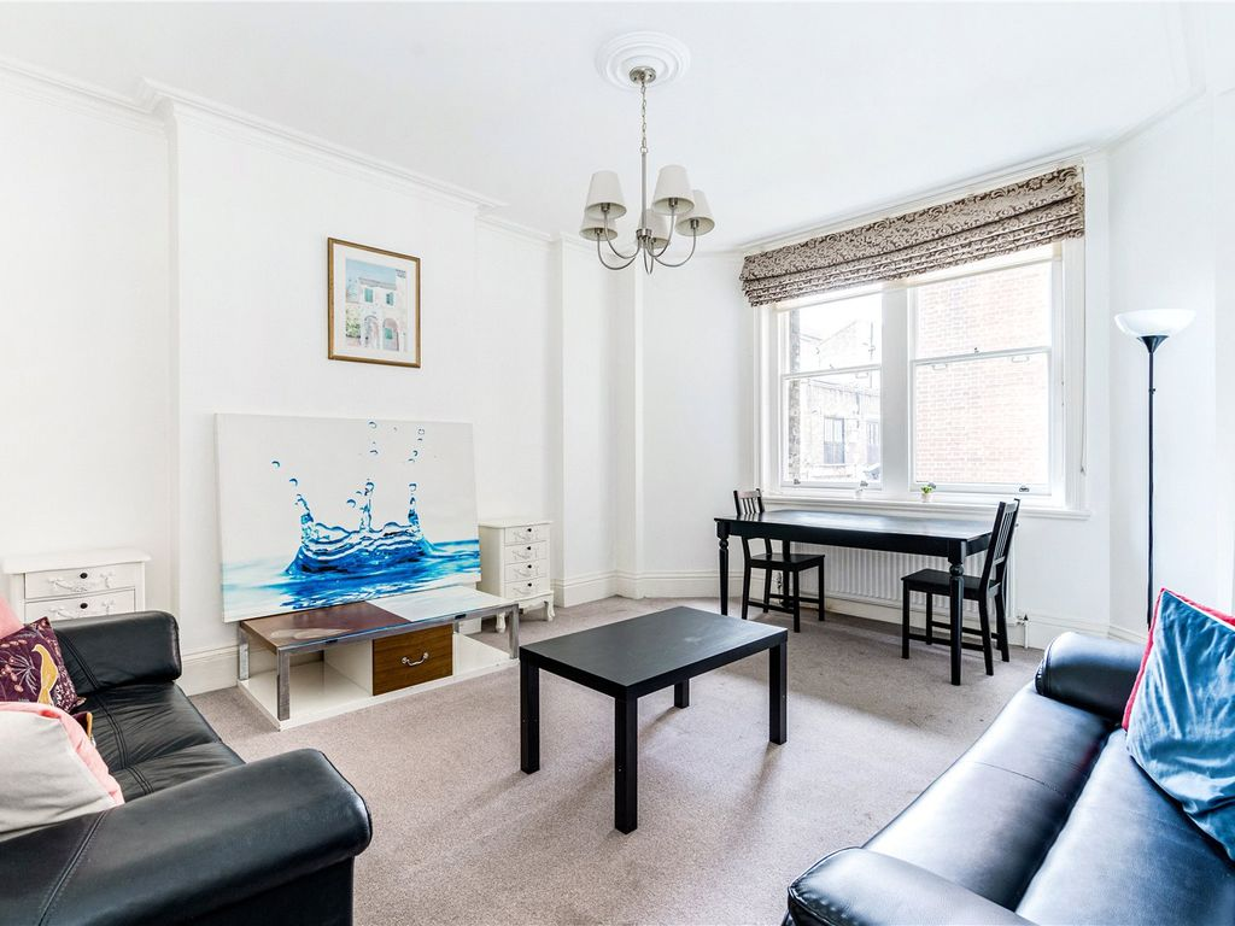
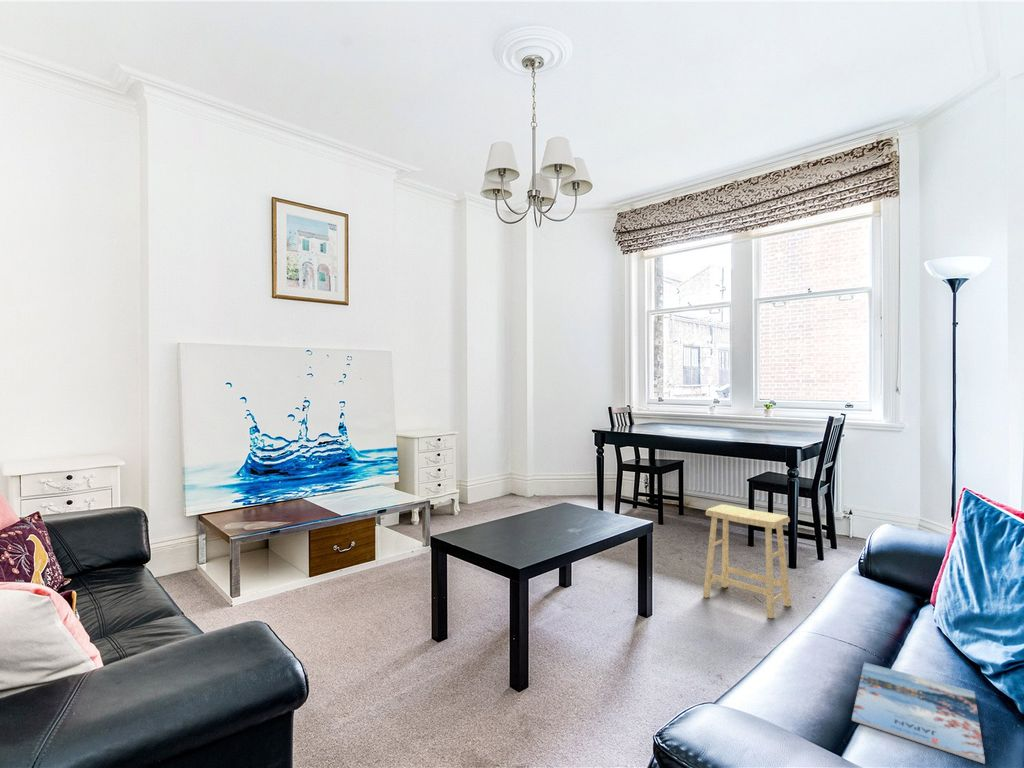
+ magazine [851,661,986,765]
+ footstool [702,504,792,620]
